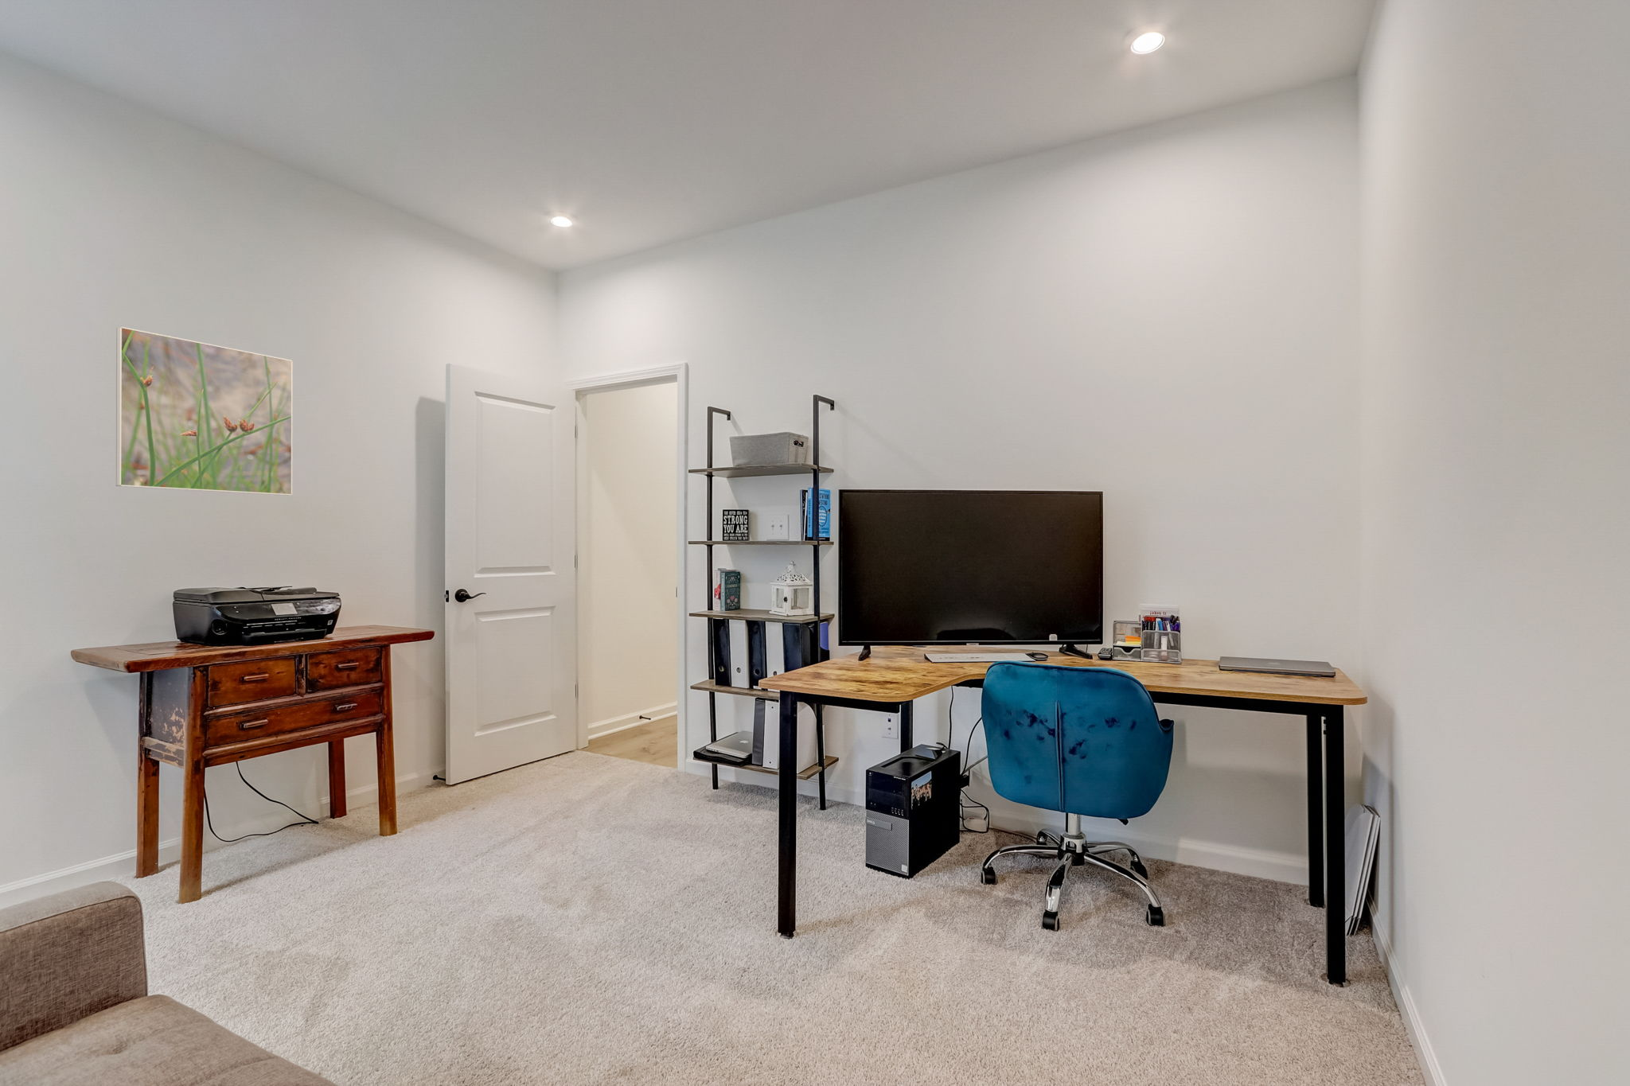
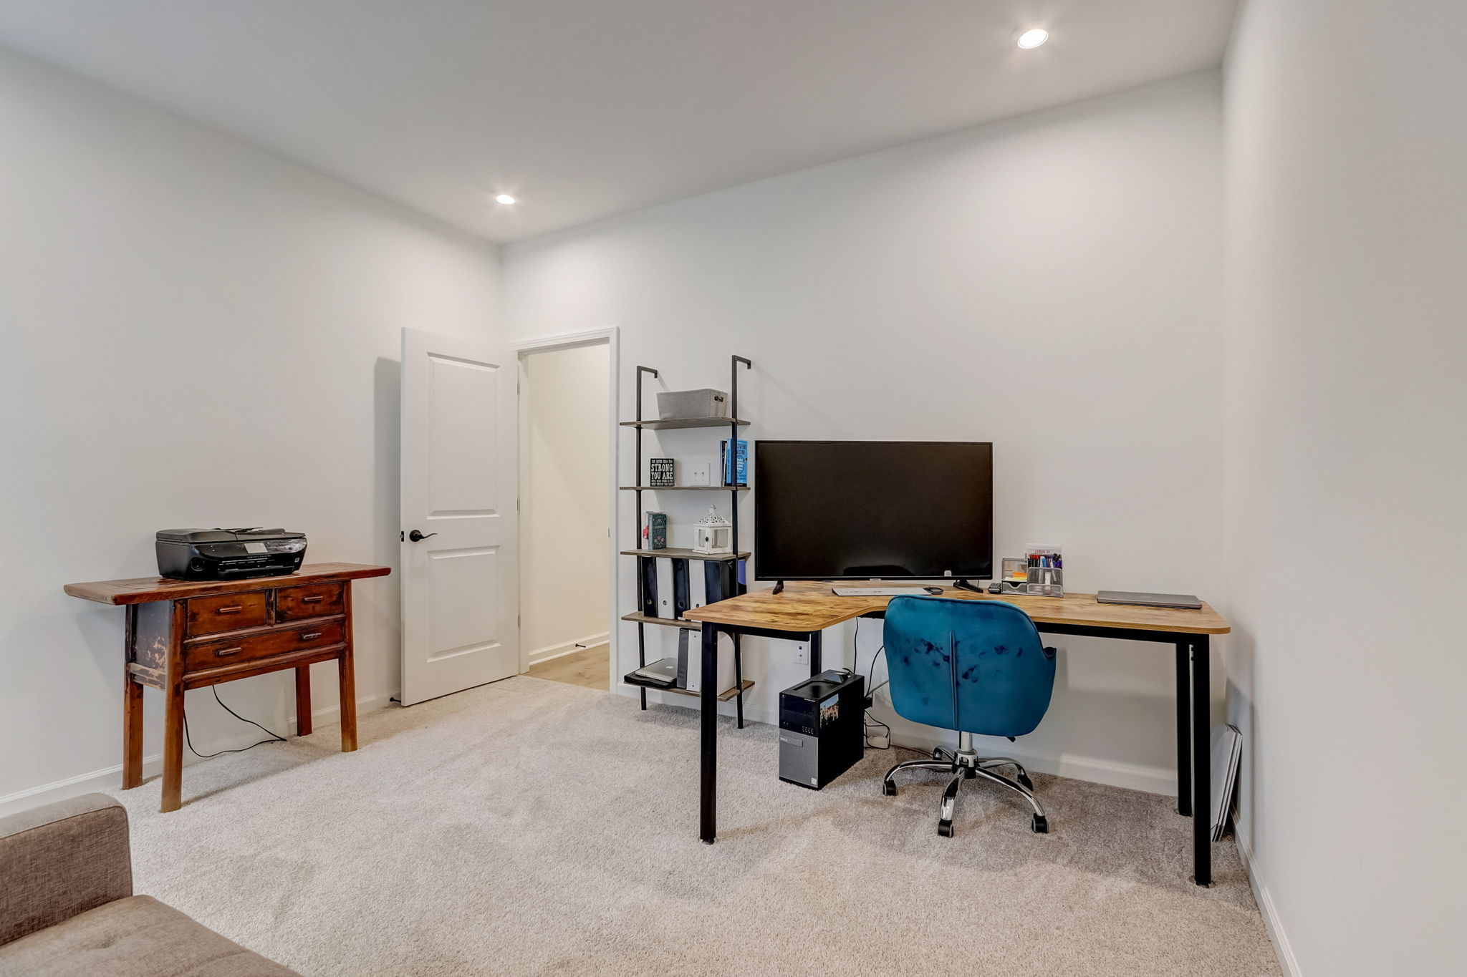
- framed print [115,326,293,497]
